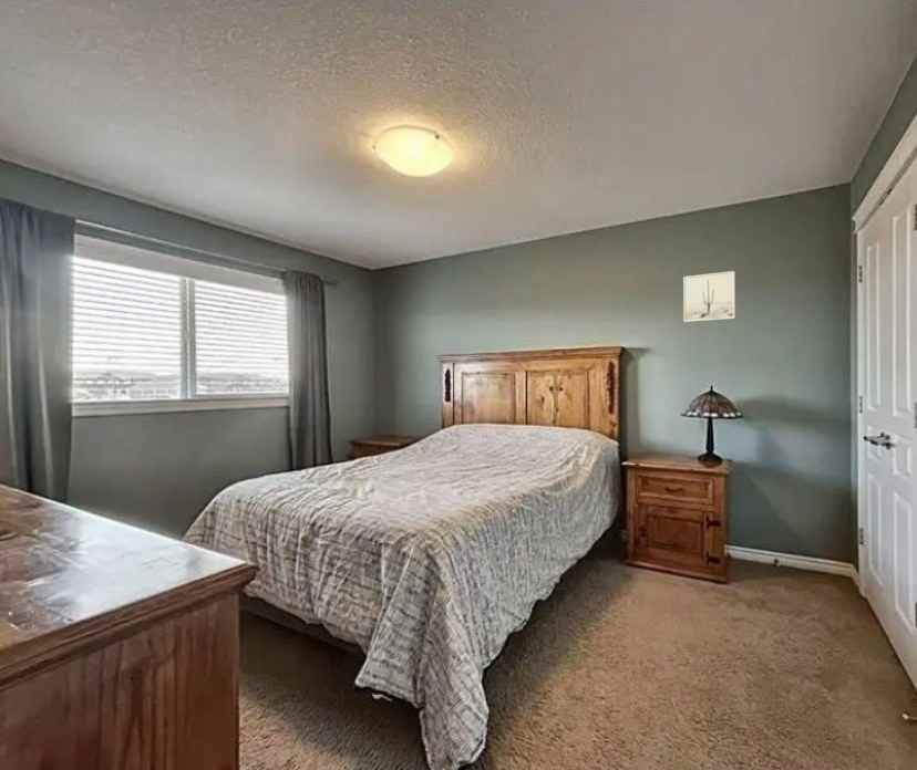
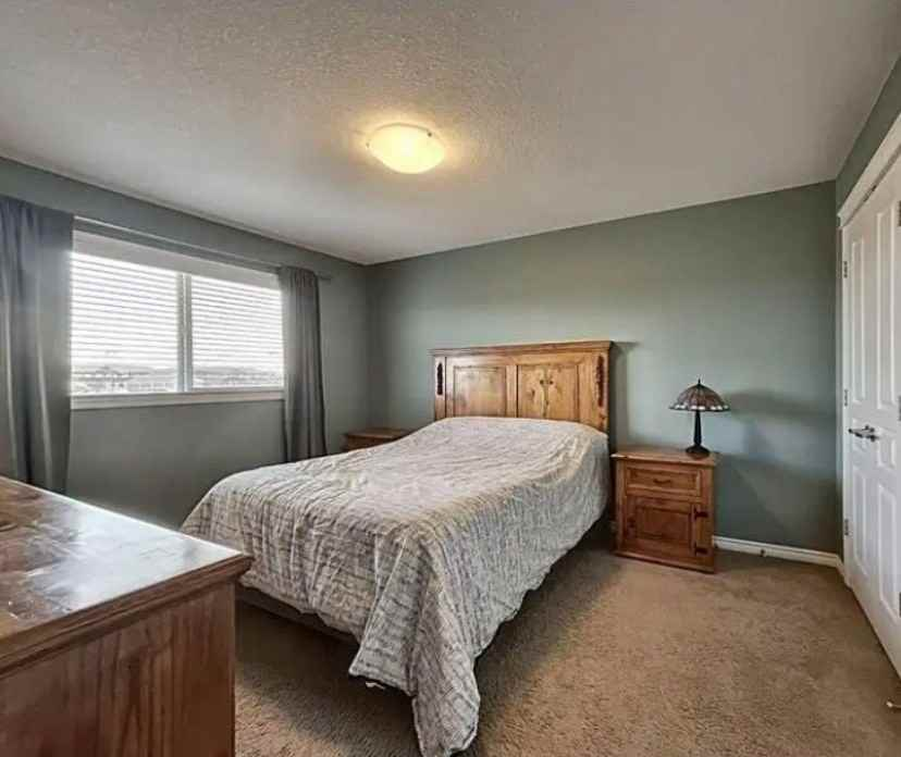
- wall art [682,270,736,323]
